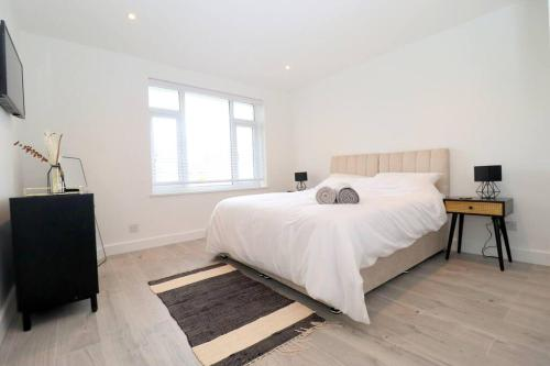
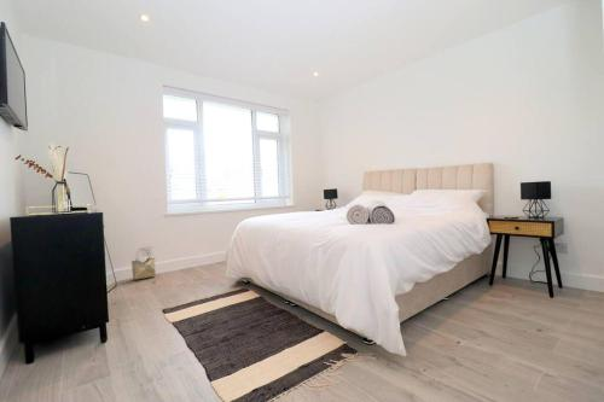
+ woven basket [130,247,157,280]
